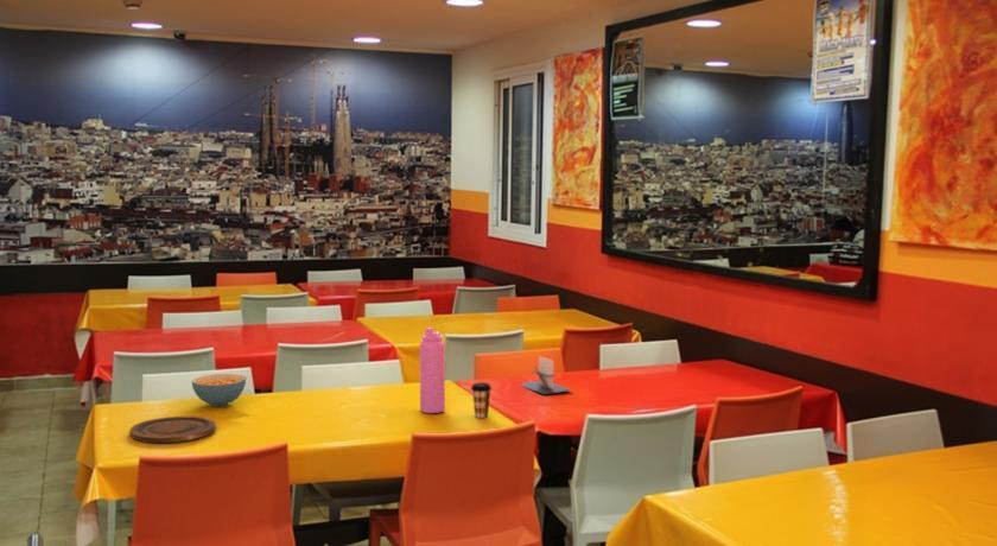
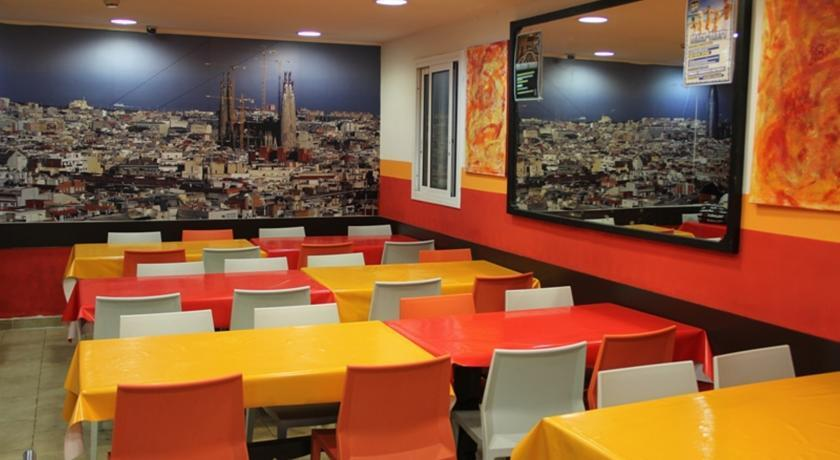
- plate [128,414,217,444]
- water bottle [419,326,446,414]
- cereal bowl [191,373,247,407]
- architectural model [519,356,573,395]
- coffee cup [470,381,493,419]
